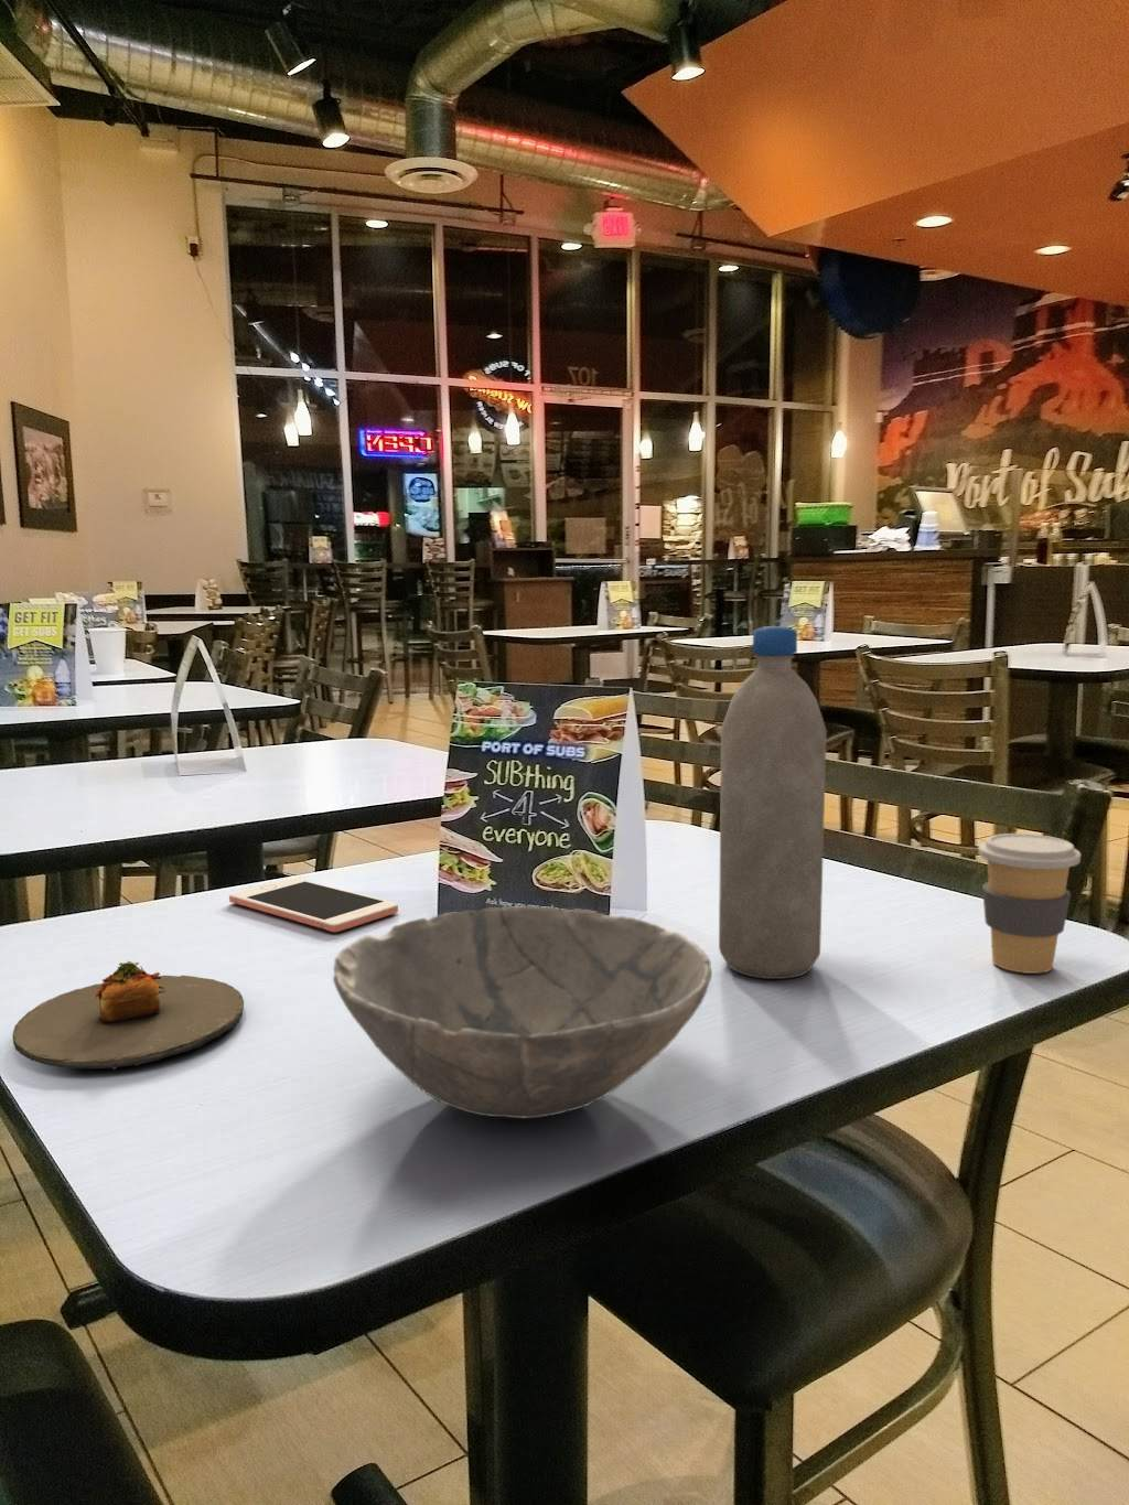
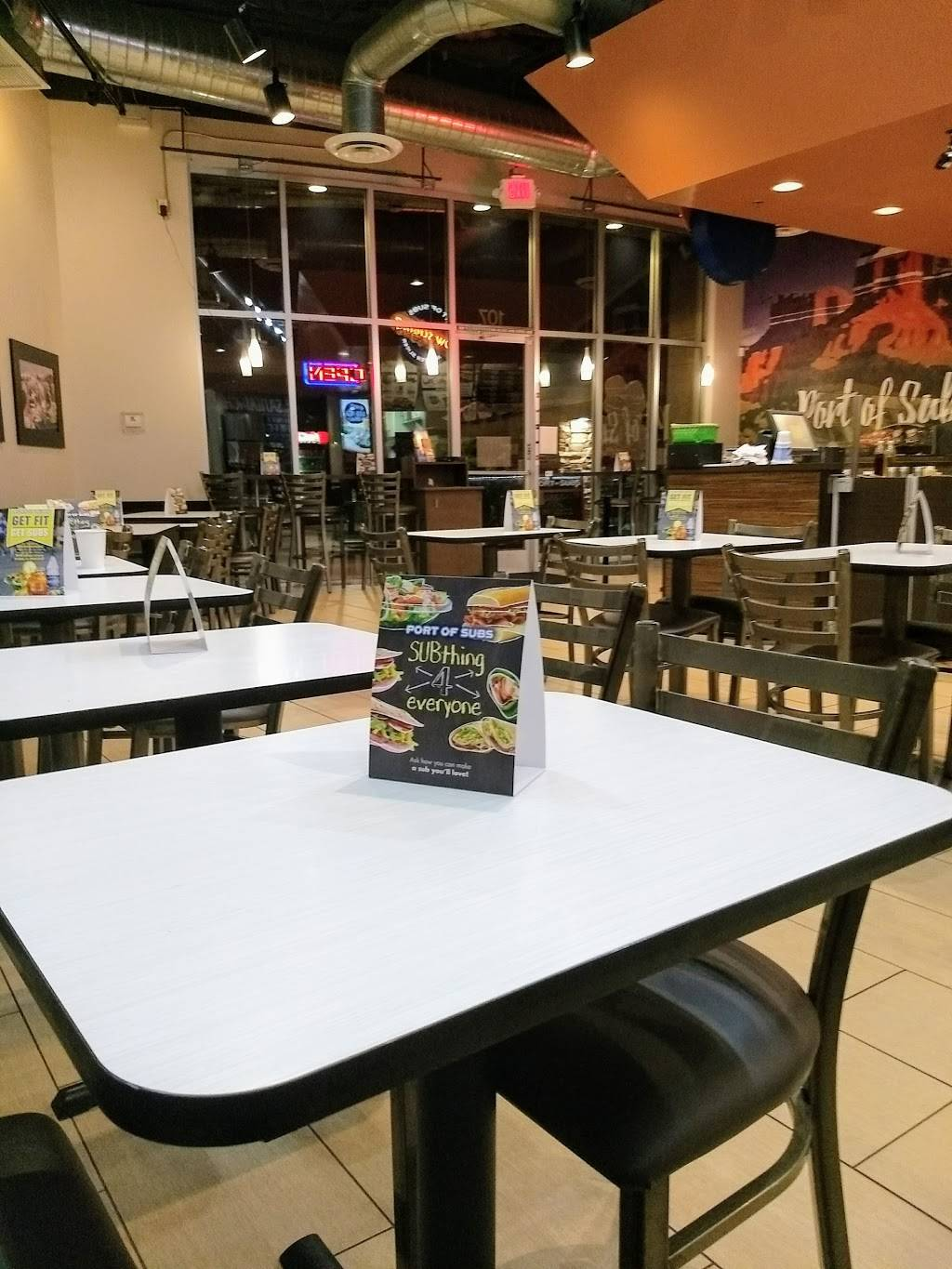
- bowl [332,905,714,1120]
- cell phone [228,876,400,933]
- coffee cup [977,833,1082,975]
- water bottle [717,625,828,980]
- sandwich [11,961,244,1071]
